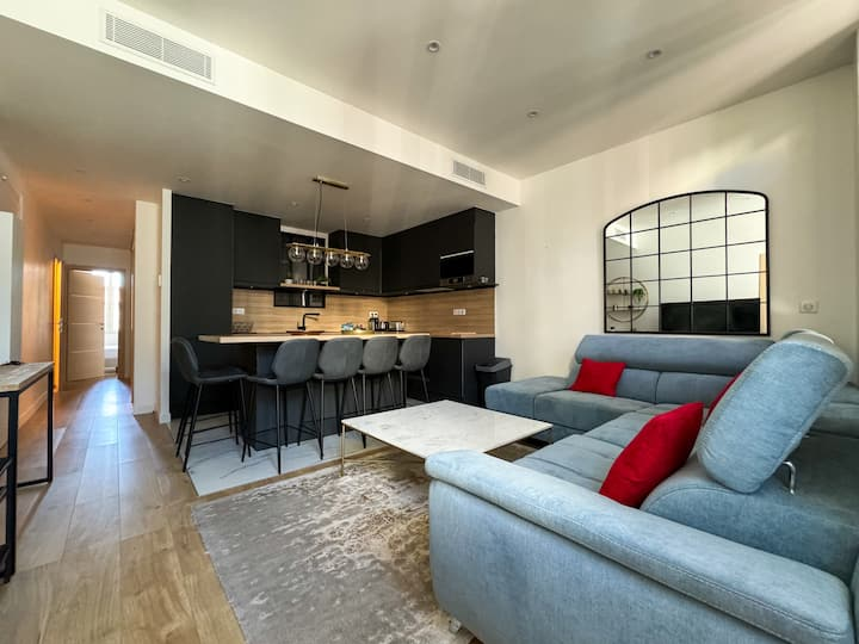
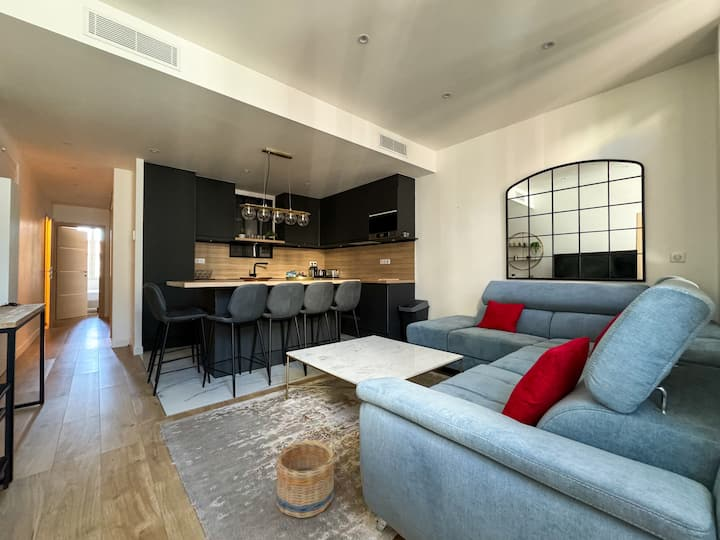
+ basket [275,439,336,519]
